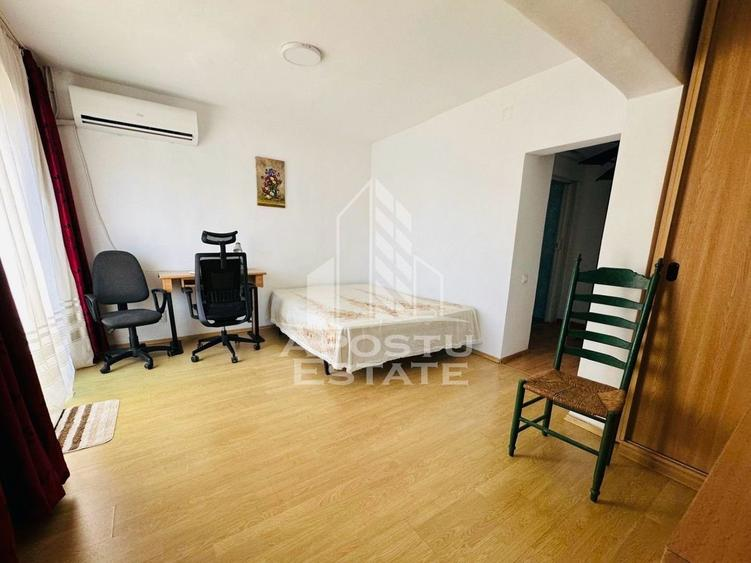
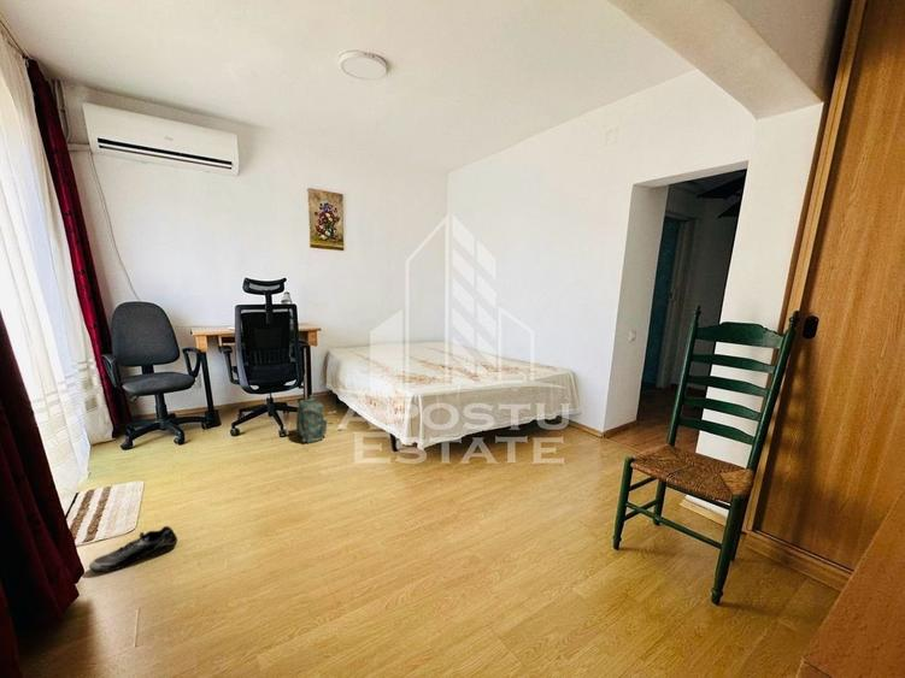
+ backpack [287,394,345,444]
+ shoe [88,525,178,573]
